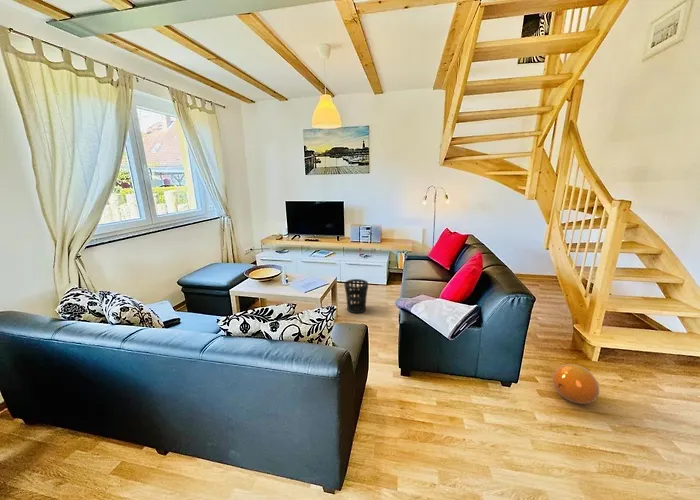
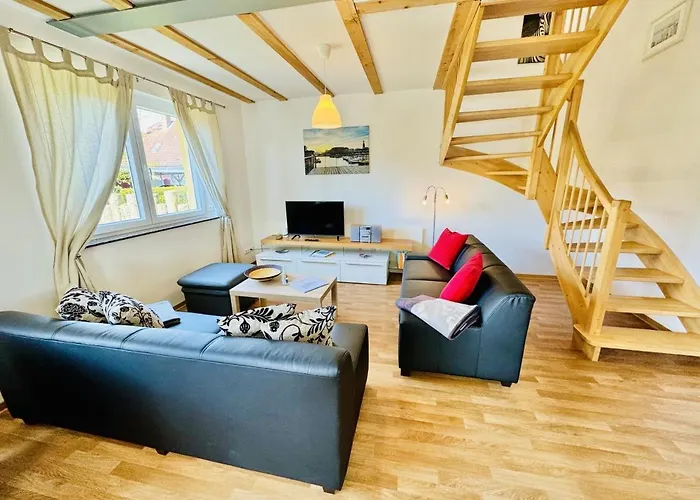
- ball [552,363,600,405]
- wastebasket [343,278,369,314]
